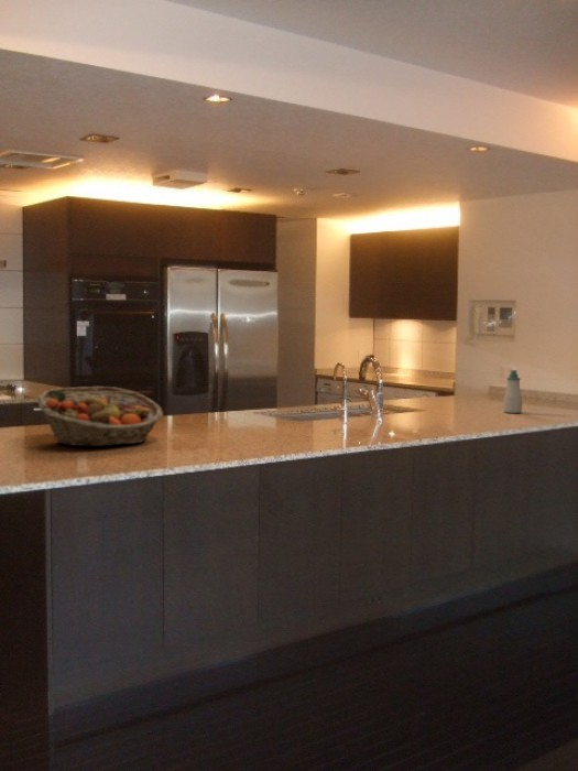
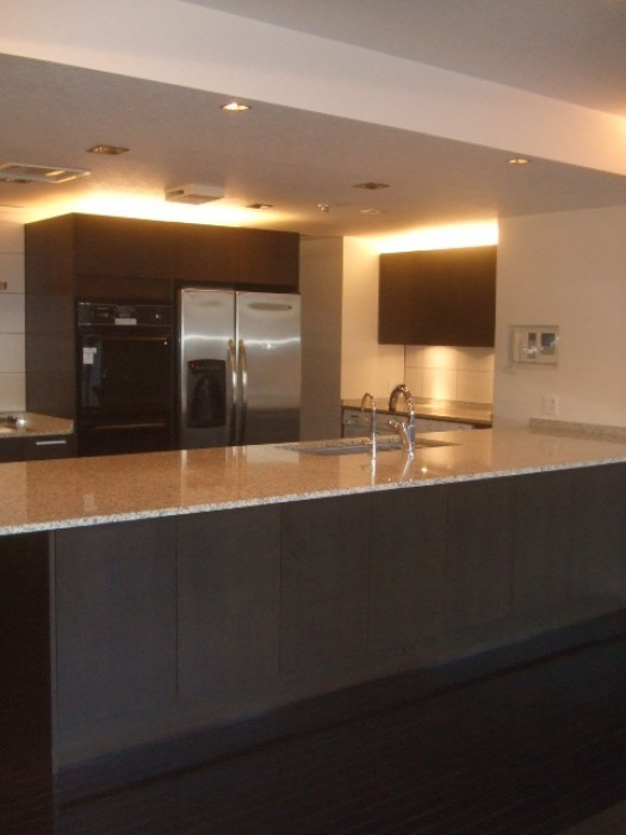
- soap bottle [502,369,523,414]
- fruit basket [36,386,164,447]
